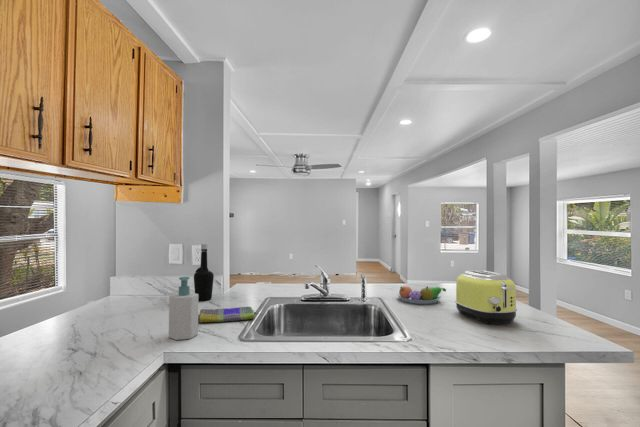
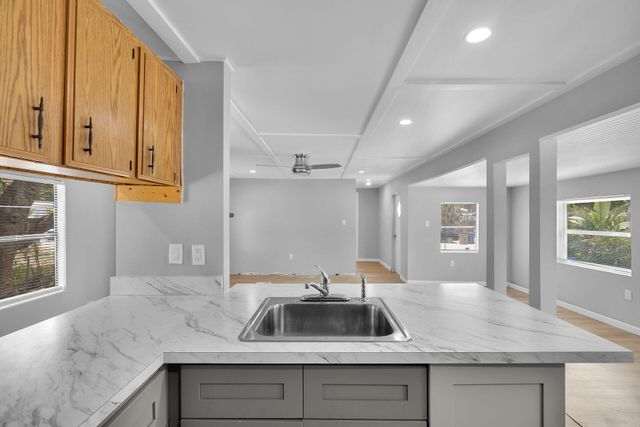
- soap bottle [168,276,199,341]
- toaster [454,269,518,325]
- fruit bowl [396,285,447,305]
- bottle [193,243,215,302]
- dish towel [198,306,255,324]
